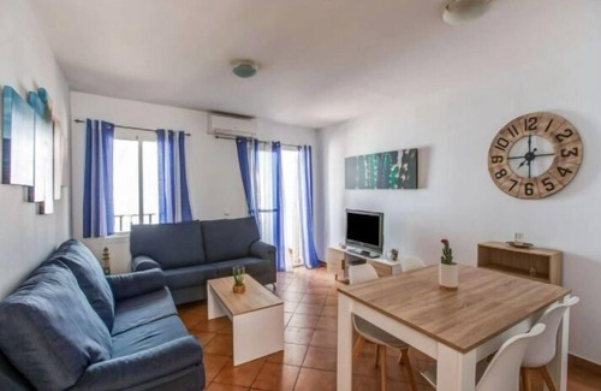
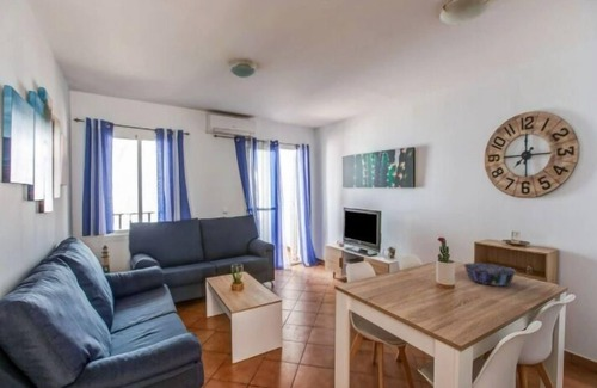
+ decorative bowl [462,261,517,287]
